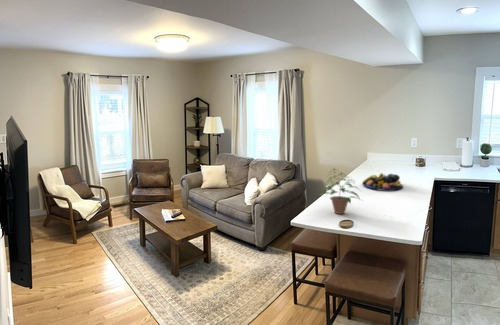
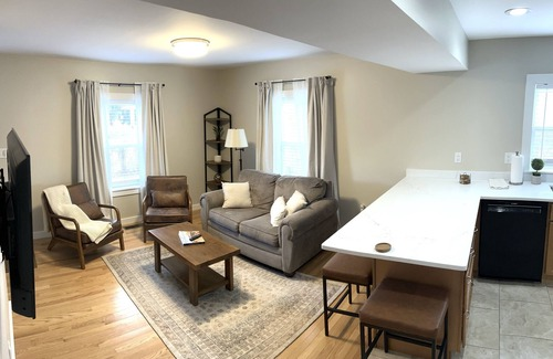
- potted plant [317,168,364,215]
- fruit bowl [361,172,404,190]
